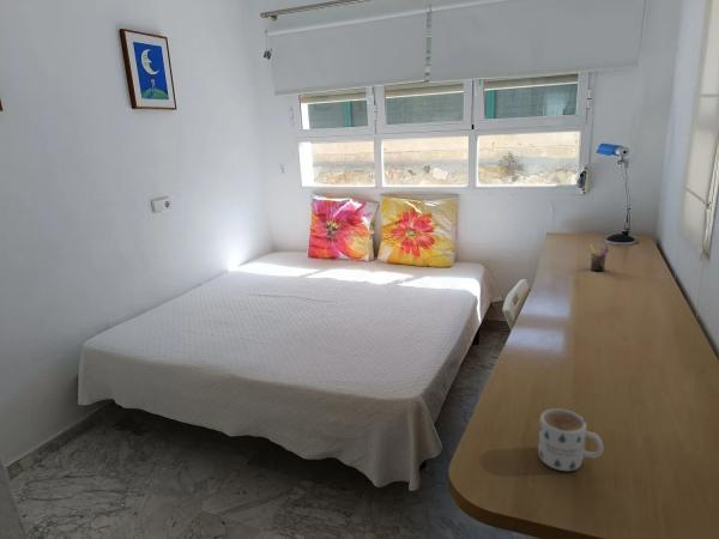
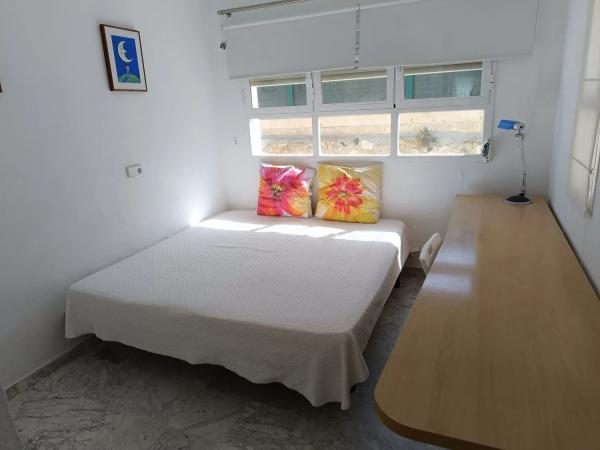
- pen holder [588,243,610,272]
- mug [537,407,604,472]
